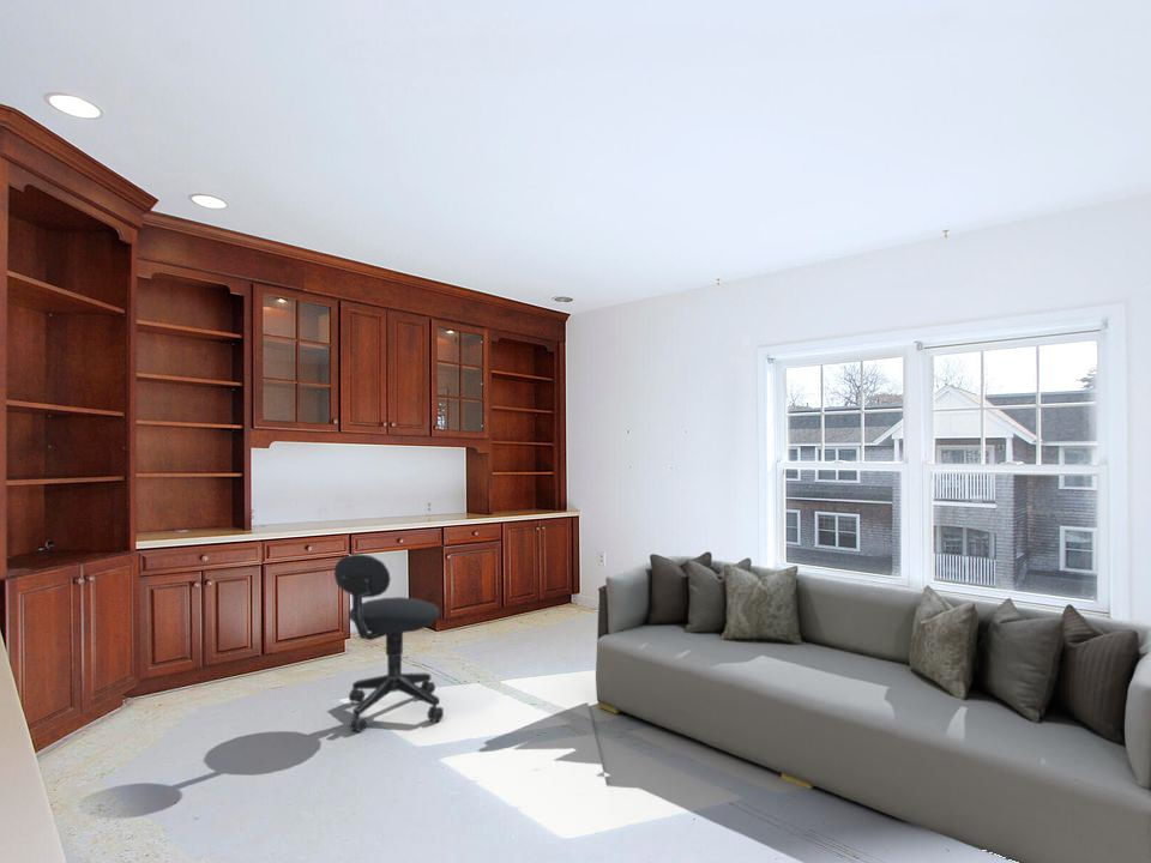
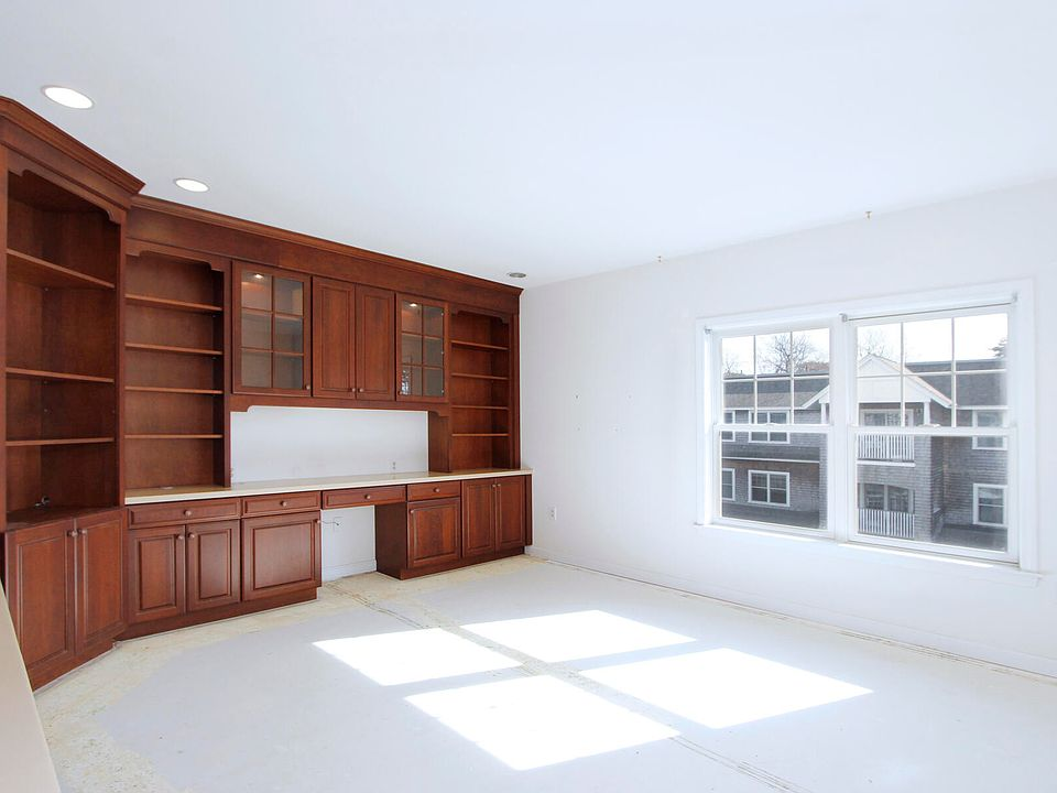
- sofa [595,550,1151,863]
- office chair [333,553,445,734]
